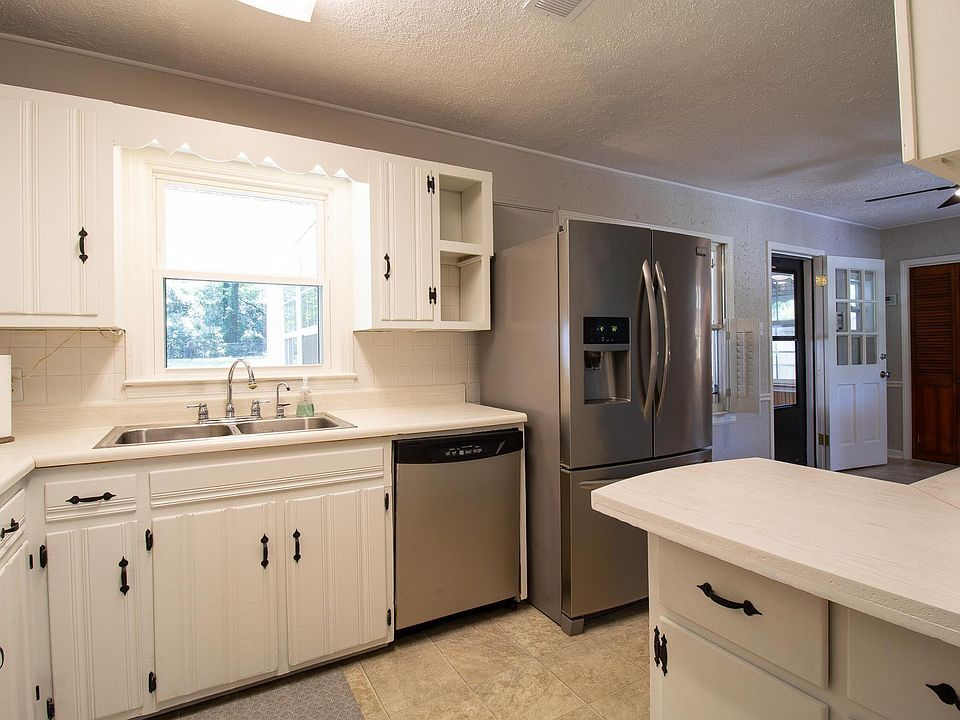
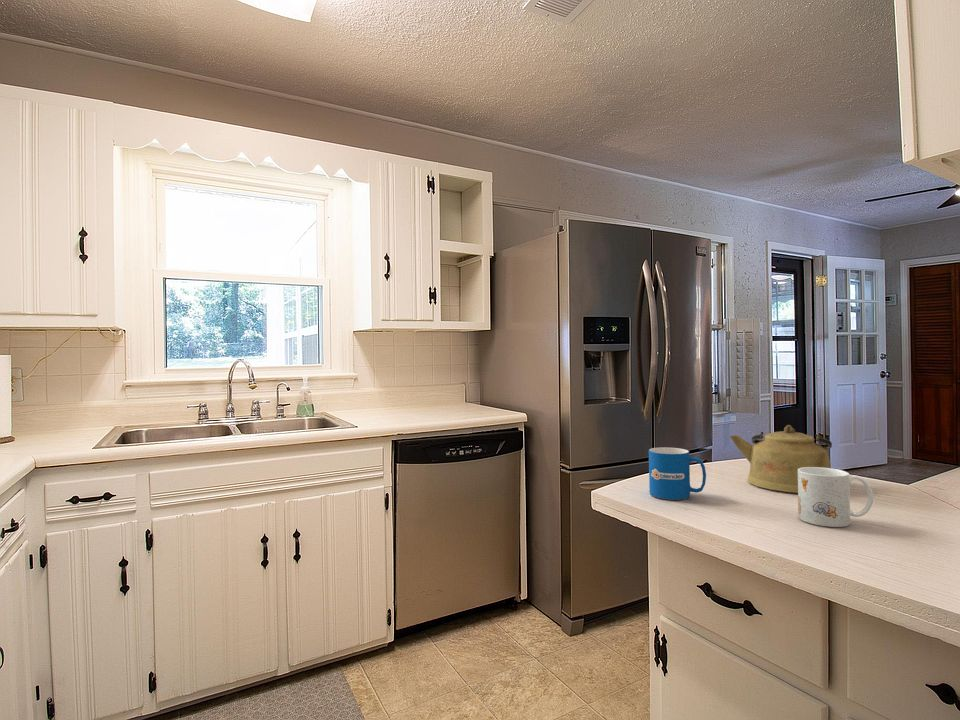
+ kettle [729,424,833,494]
+ mug [797,467,874,528]
+ mug [648,446,707,501]
